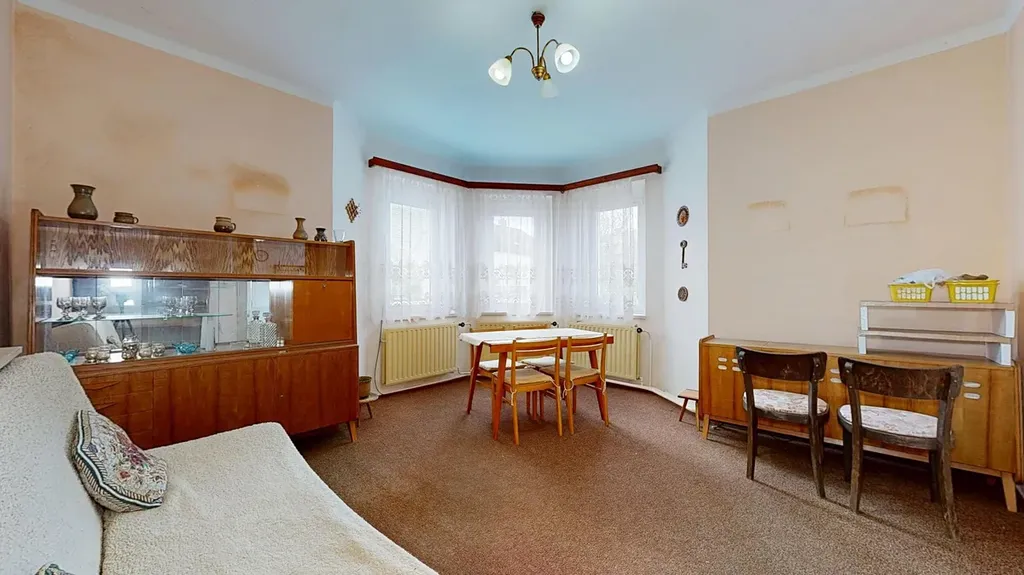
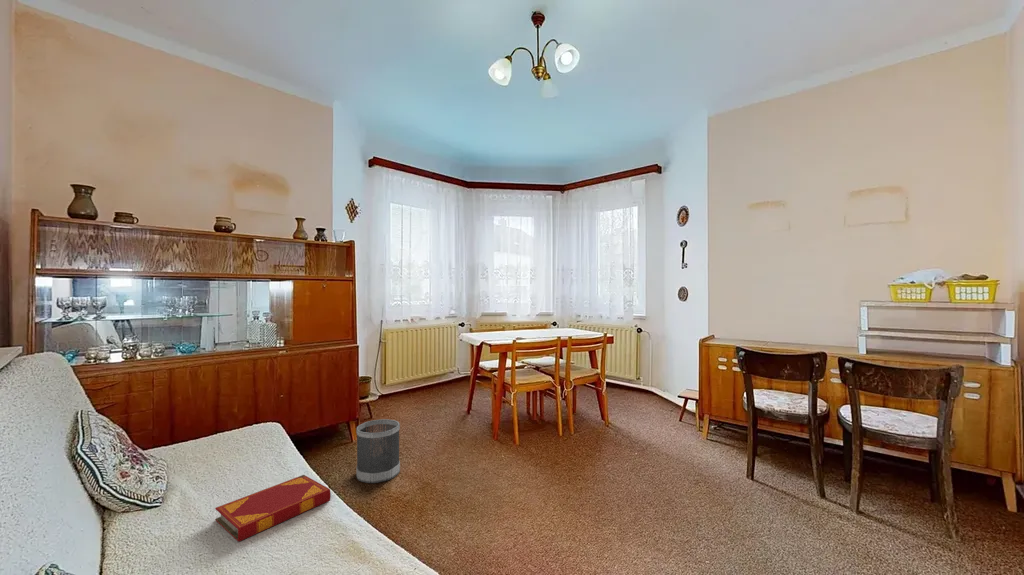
+ hardback book [214,474,332,542]
+ wastebasket [355,418,401,484]
